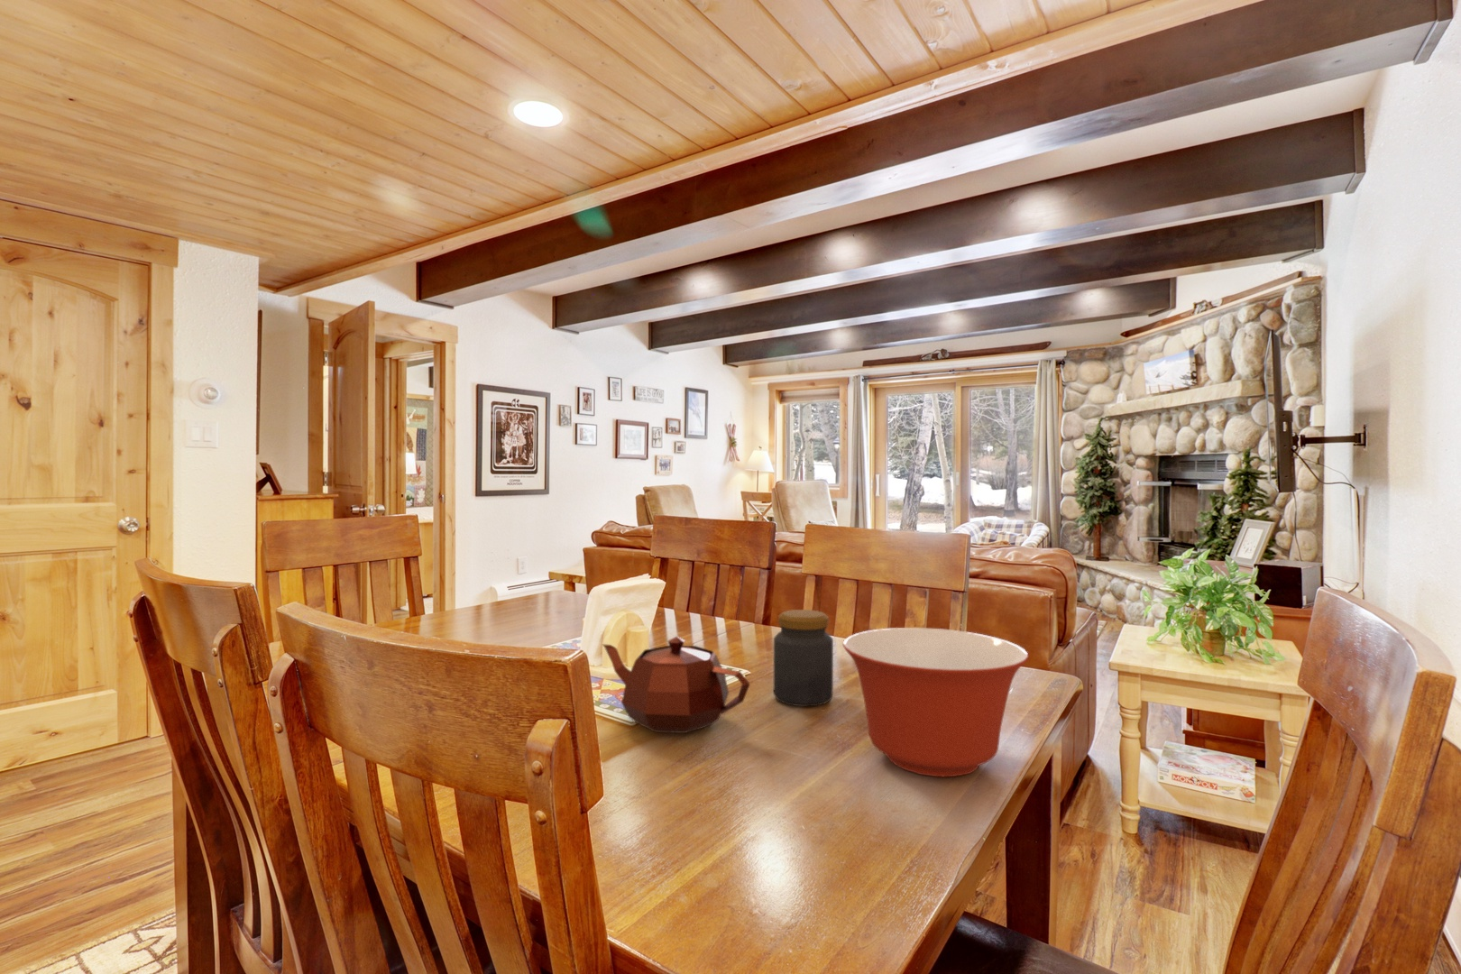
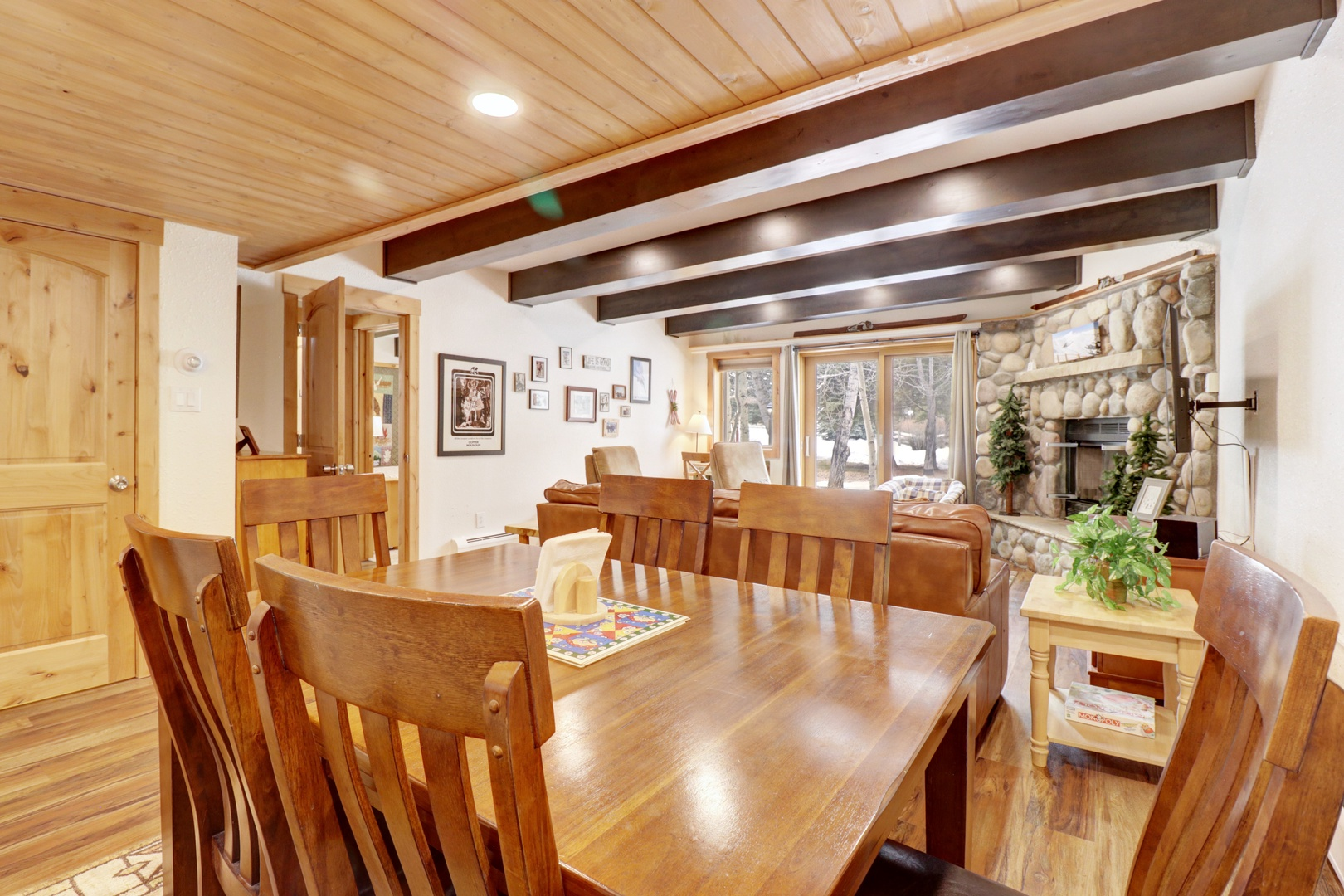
- teapot [601,636,751,734]
- mixing bowl [841,627,1029,778]
- jar [773,609,834,707]
